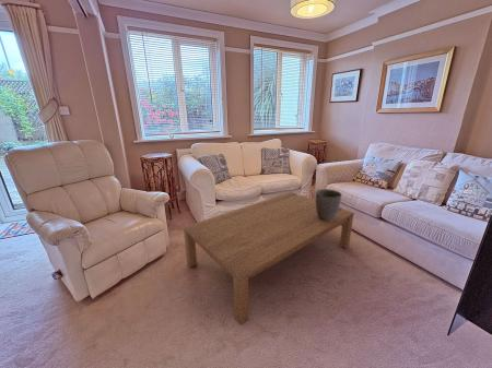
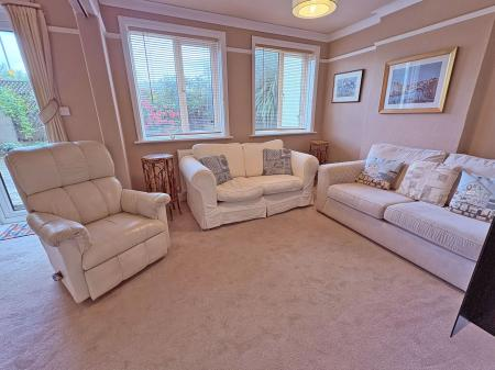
- ceramic pot [315,188,343,222]
- coffee table [183,191,355,327]
